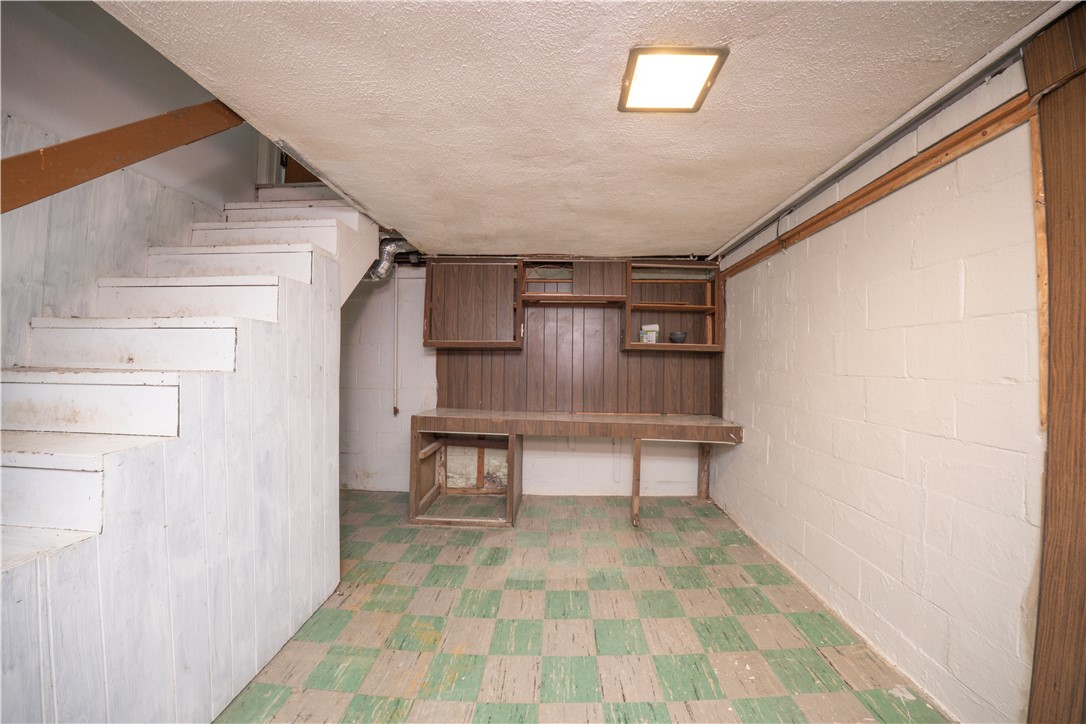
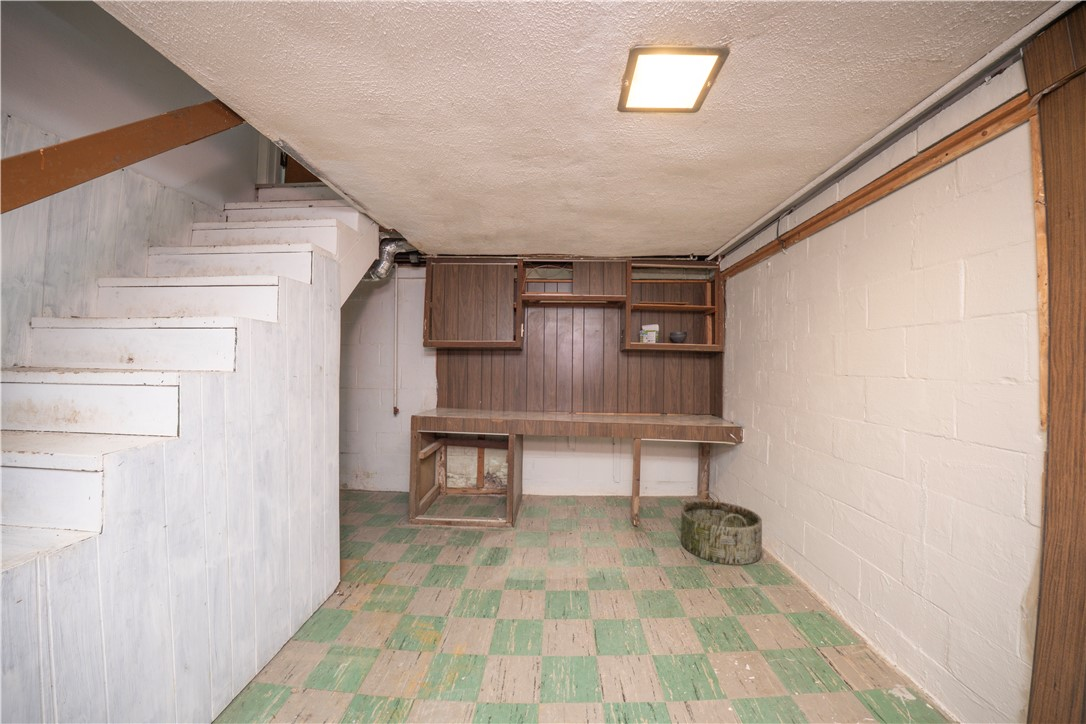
+ basket [680,490,763,566]
